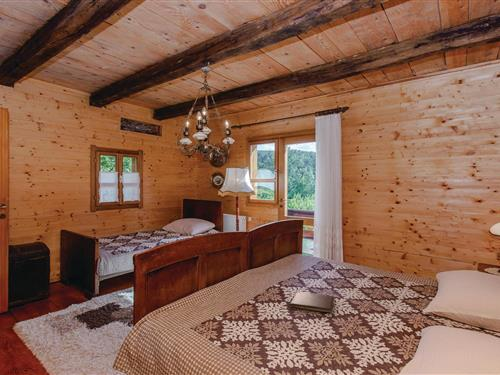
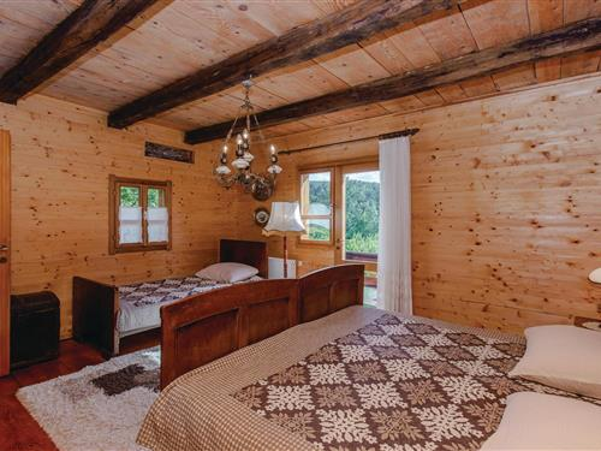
- book [289,291,335,314]
